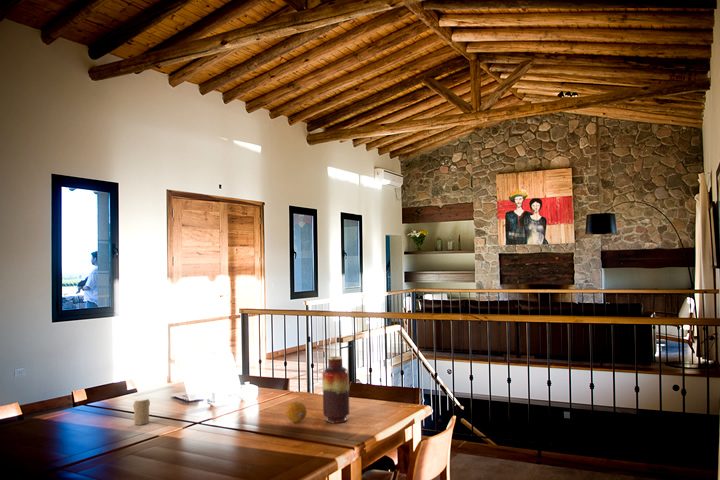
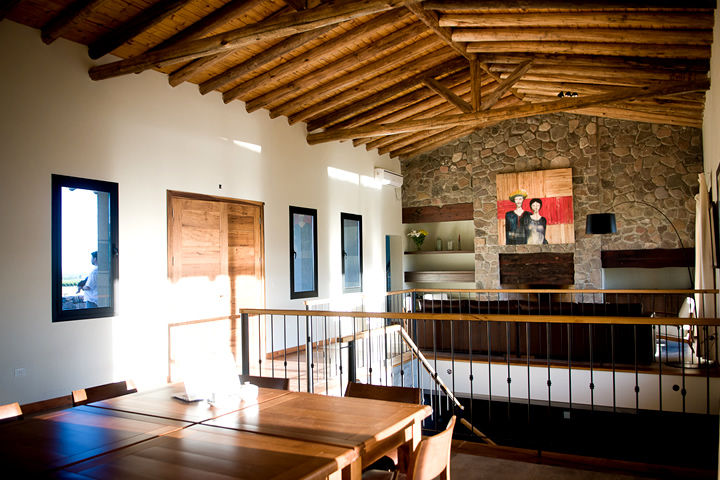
- fruit [285,400,308,424]
- vase [321,355,350,424]
- candle [132,398,151,426]
